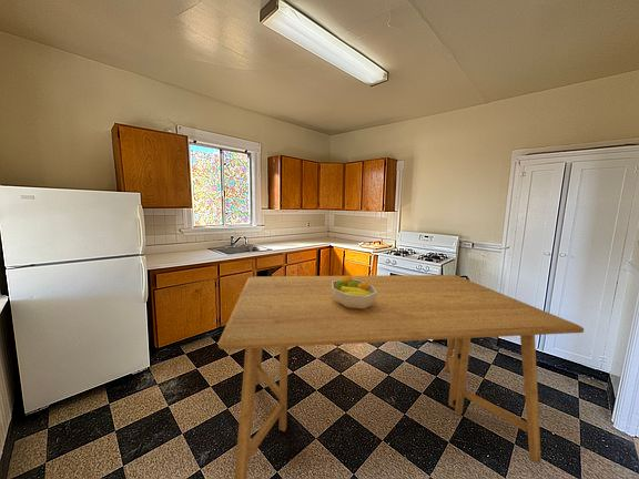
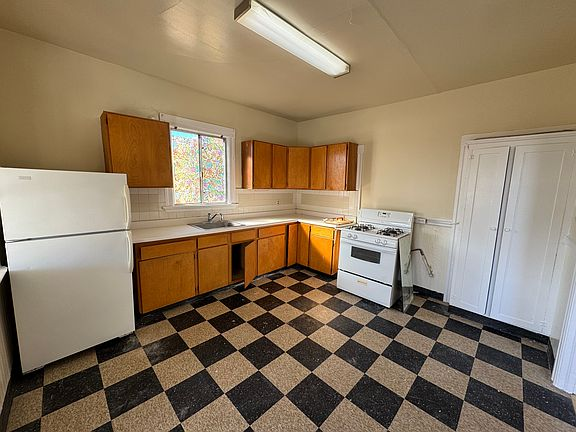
- fruit bowl [332,274,377,309]
- dining table [217,274,585,479]
